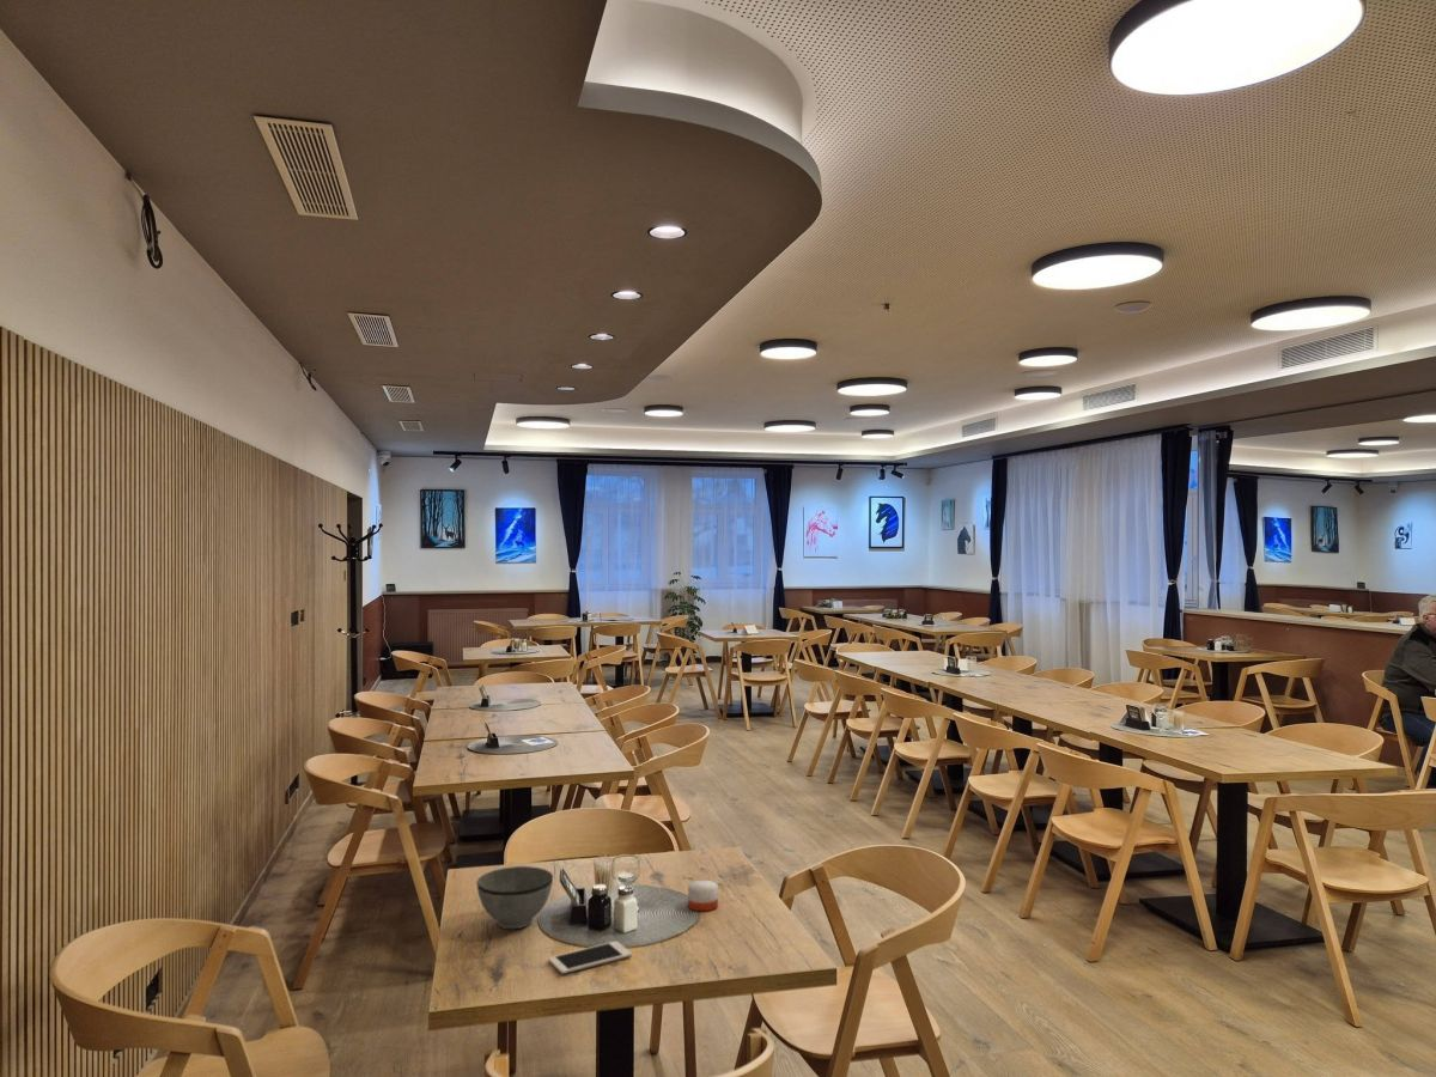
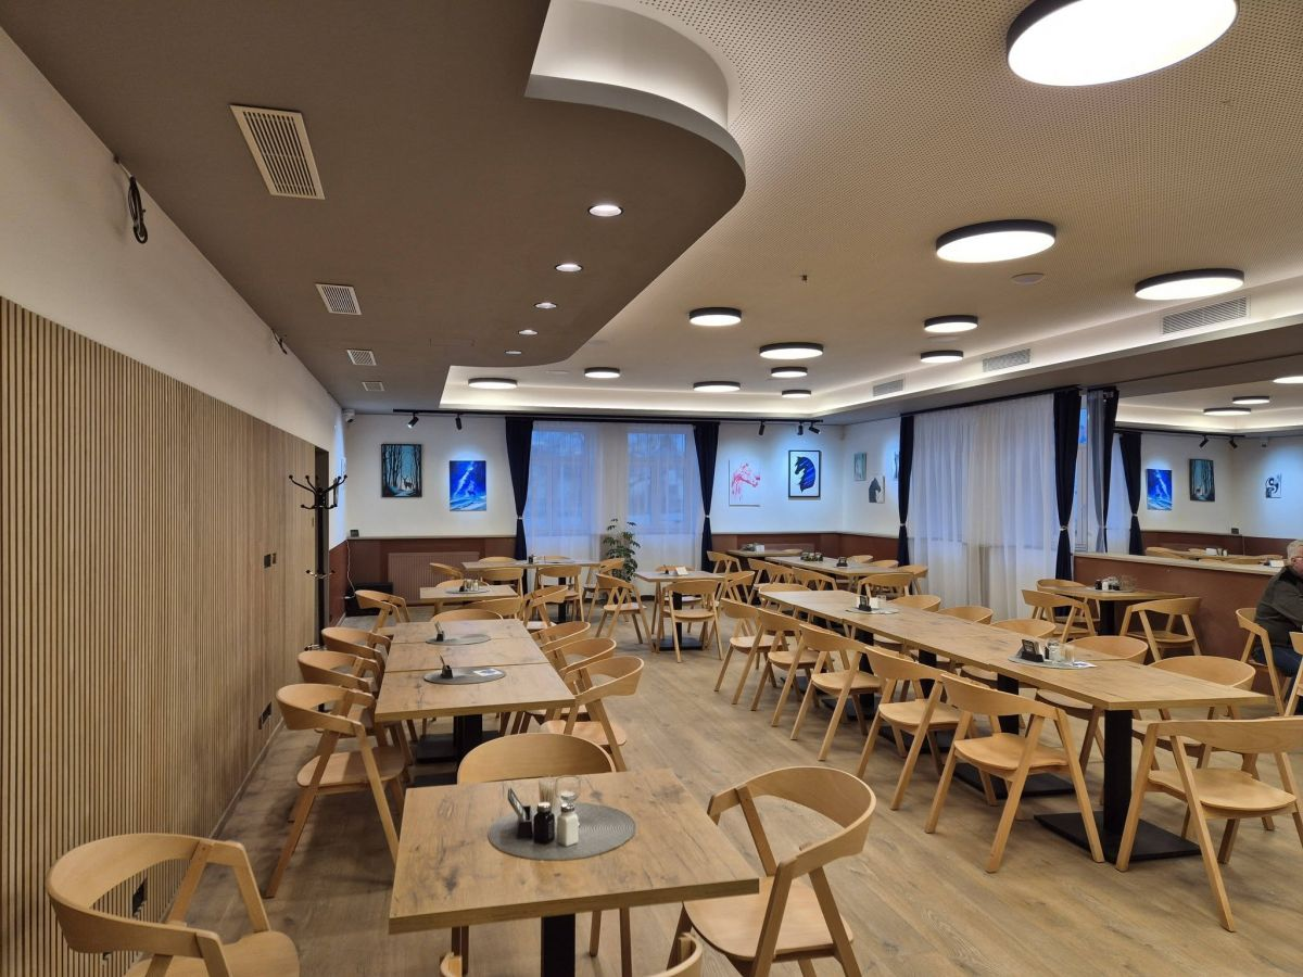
- cell phone [548,941,633,975]
- candle [687,880,719,912]
- bowl [476,865,554,930]
